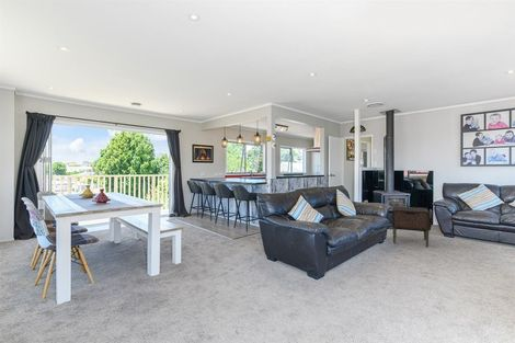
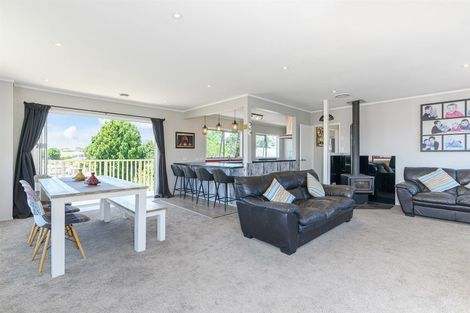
- nightstand [391,205,433,248]
